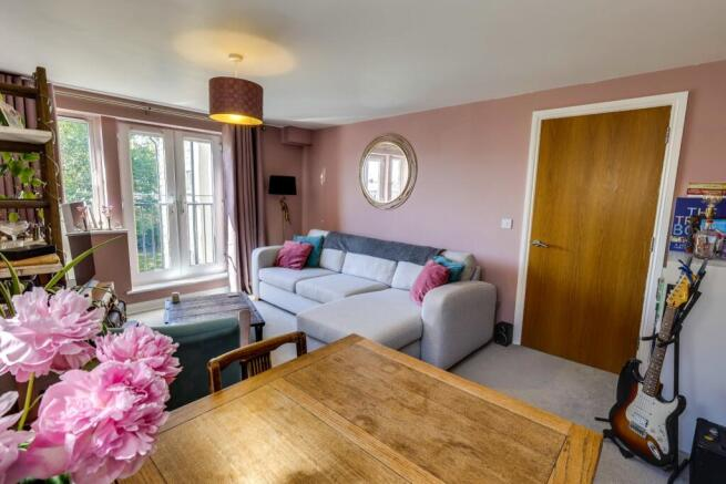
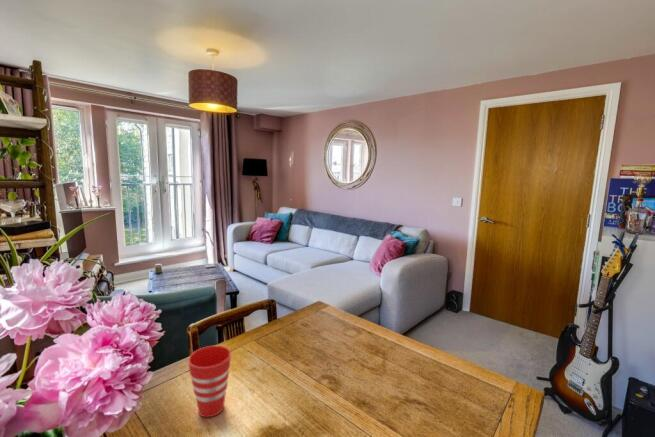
+ cup [187,345,232,418]
